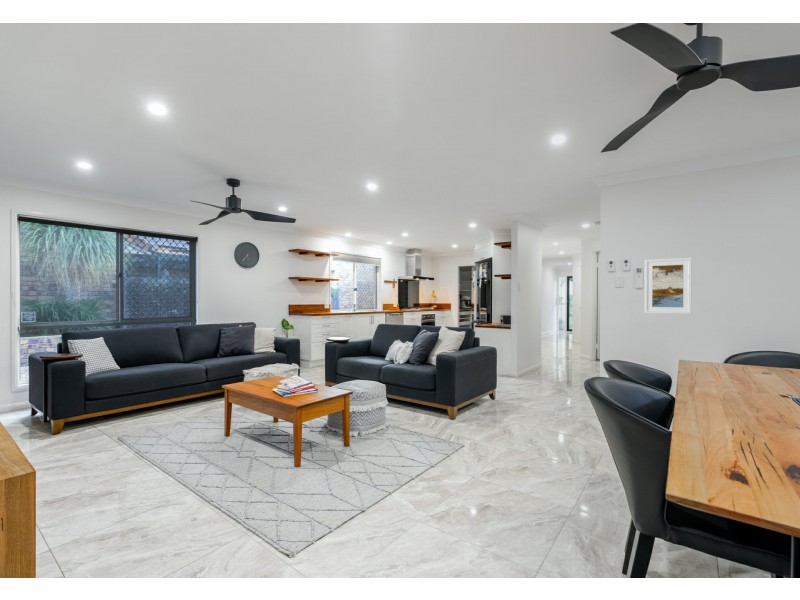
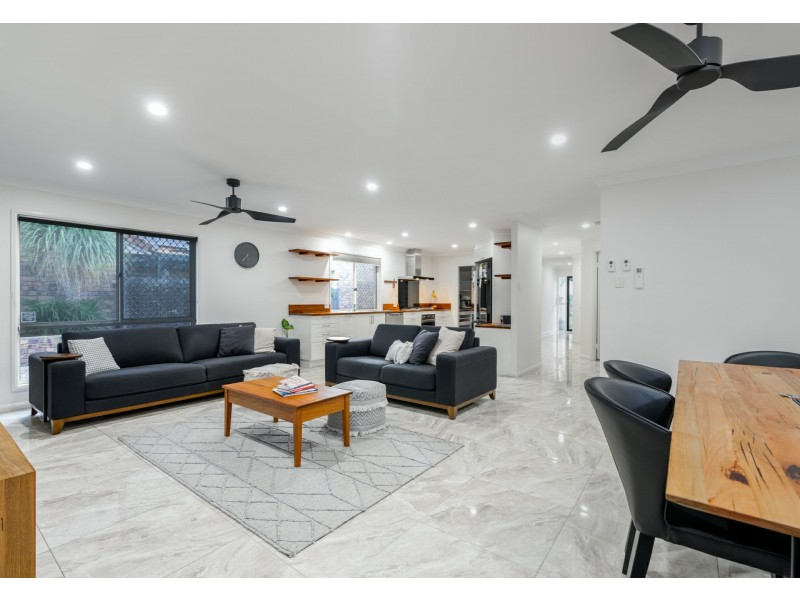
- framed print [644,257,693,315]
